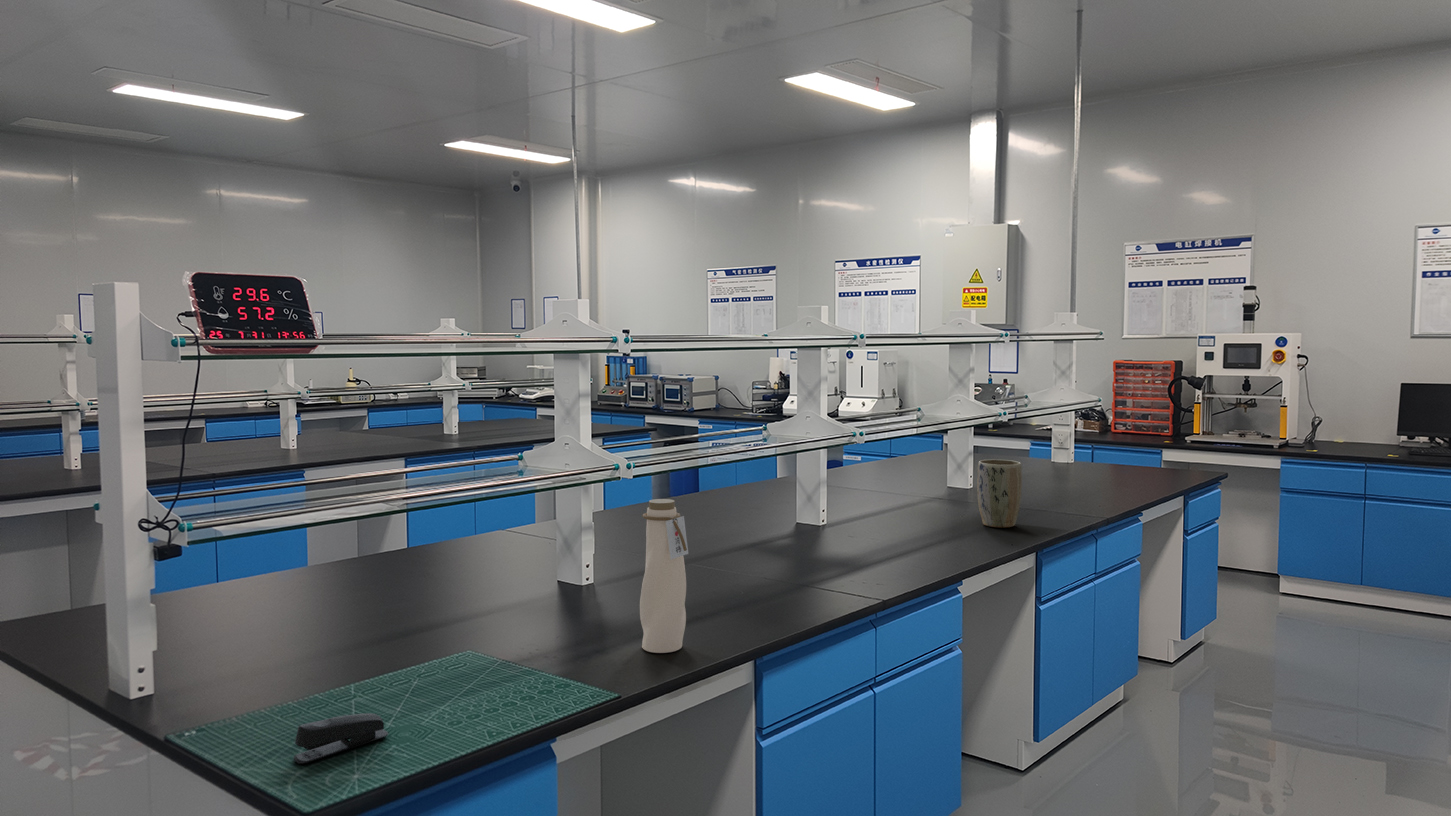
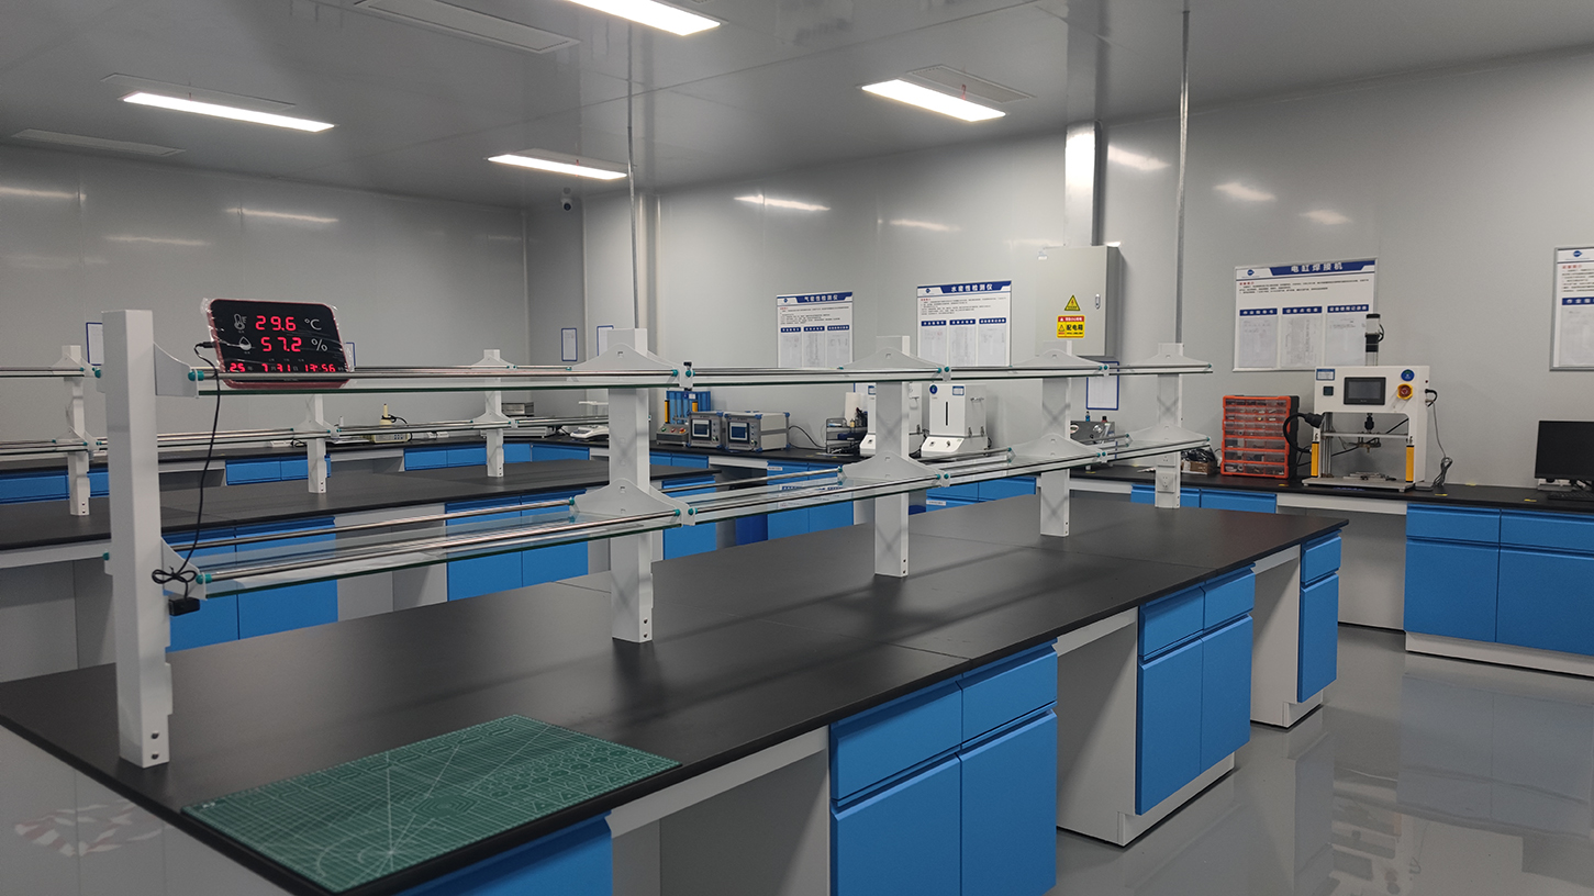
- water bottle [639,498,689,654]
- plant pot [976,458,1023,528]
- stapler [293,712,389,765]
